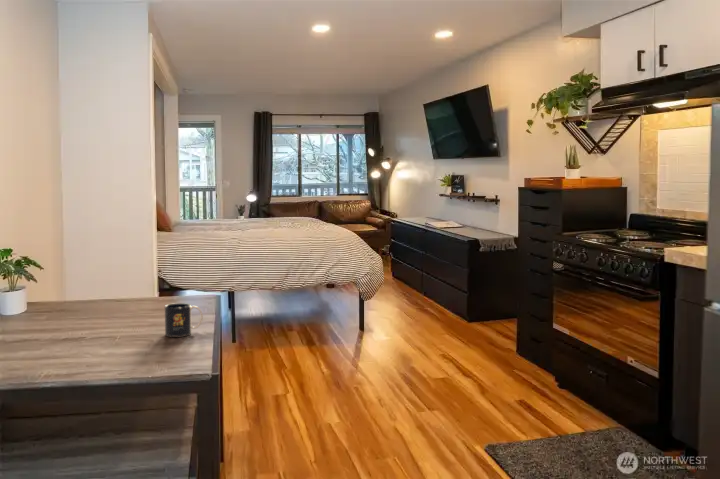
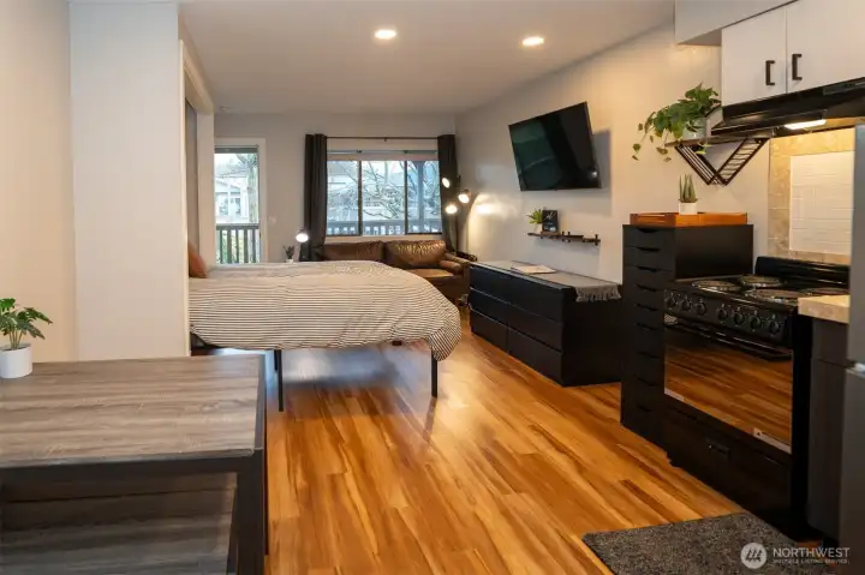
- mug [164,302,204,338]
